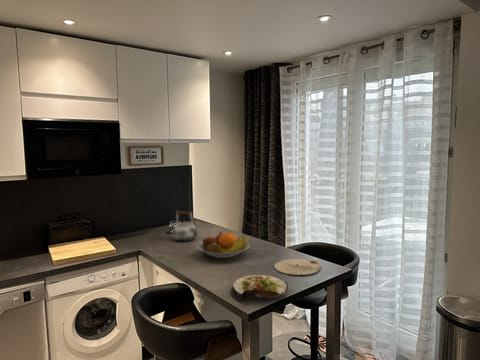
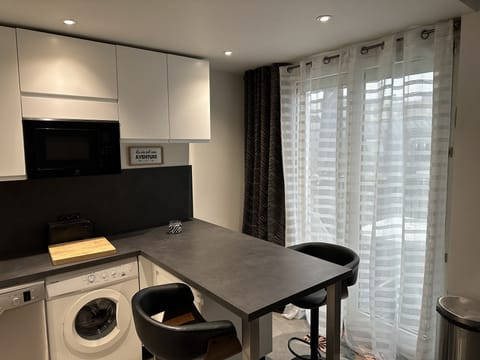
- plate [273,258,322,276]
- kettle [172,210,201,242]
- fruit bowl [196,231,251,259]
- salad plate [230,274,289,302]
